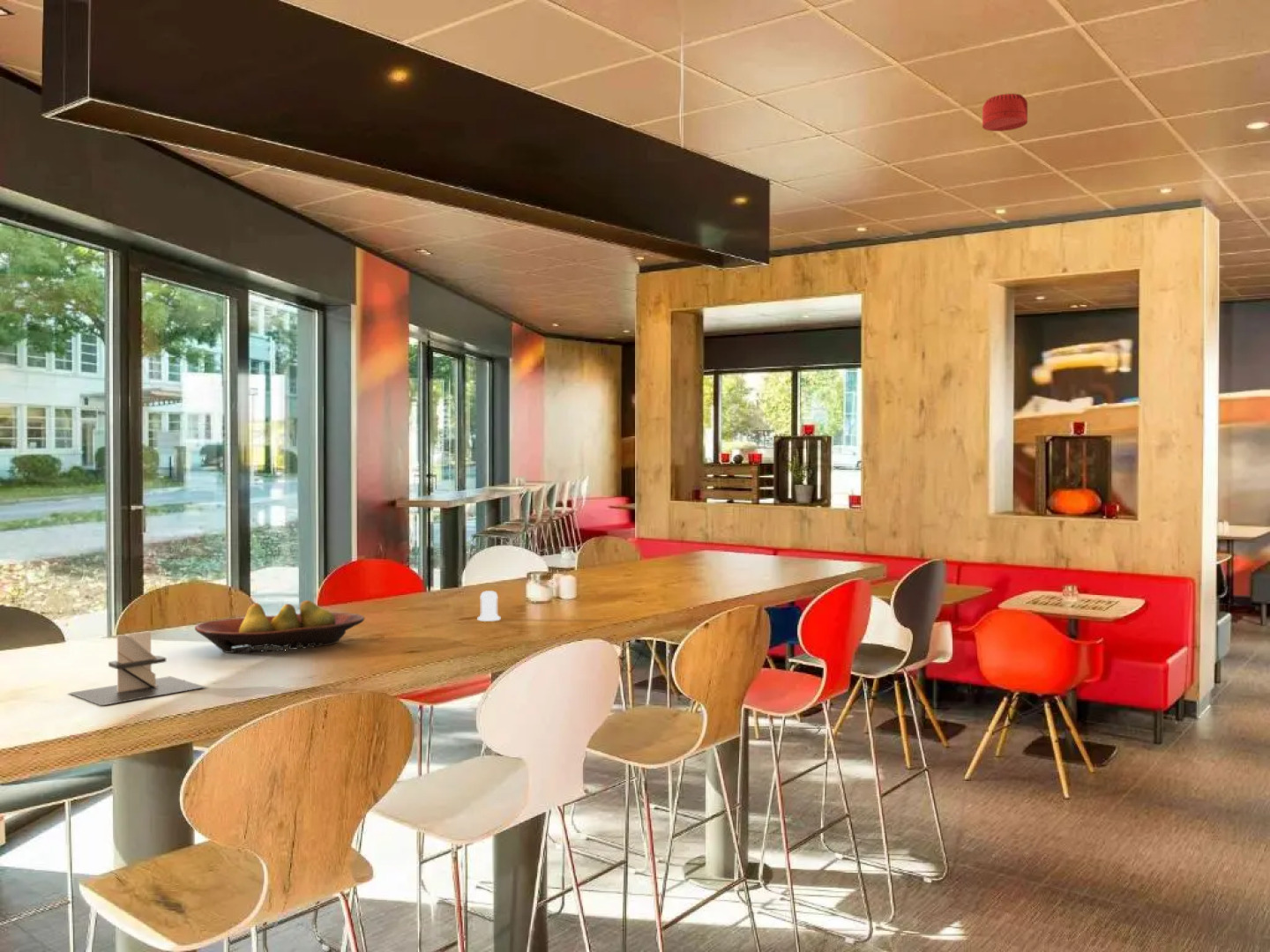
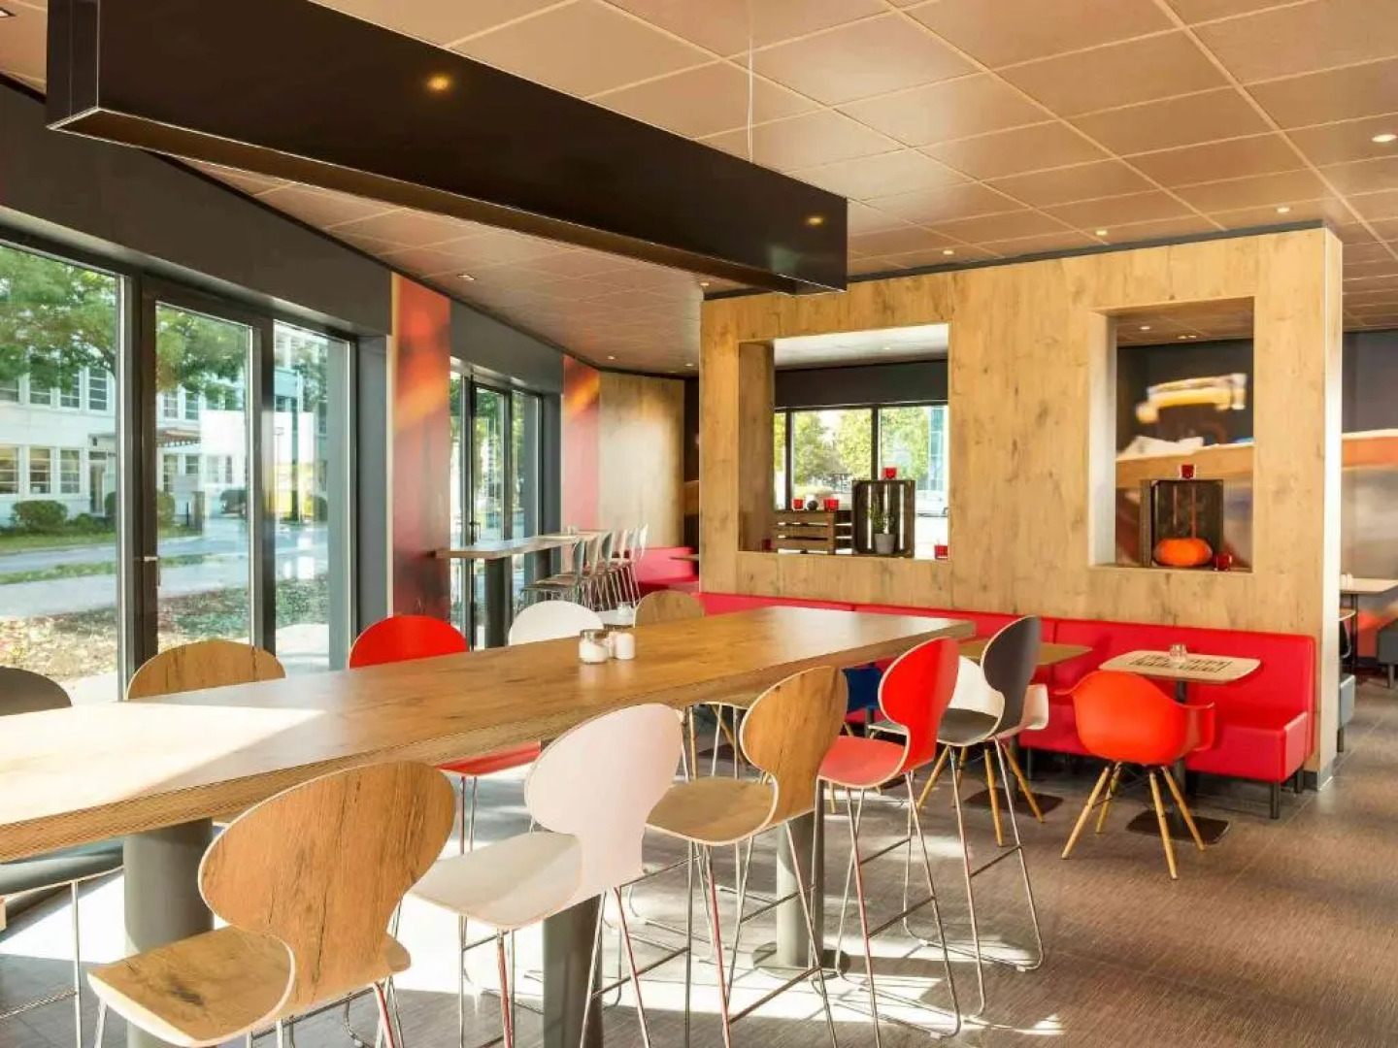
- smoke detector [982,93,1028,132]
- fruit bowl [194,599,365,654]
- salt shaker [477,590,501,622]
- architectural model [68,630,206,706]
